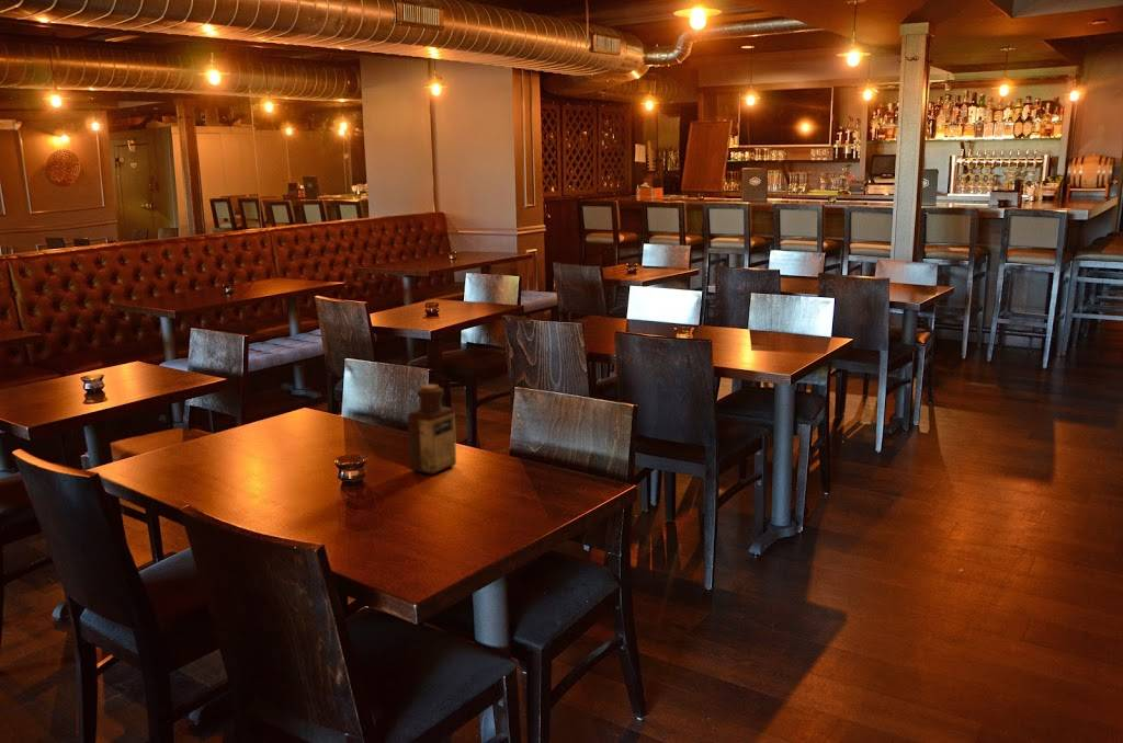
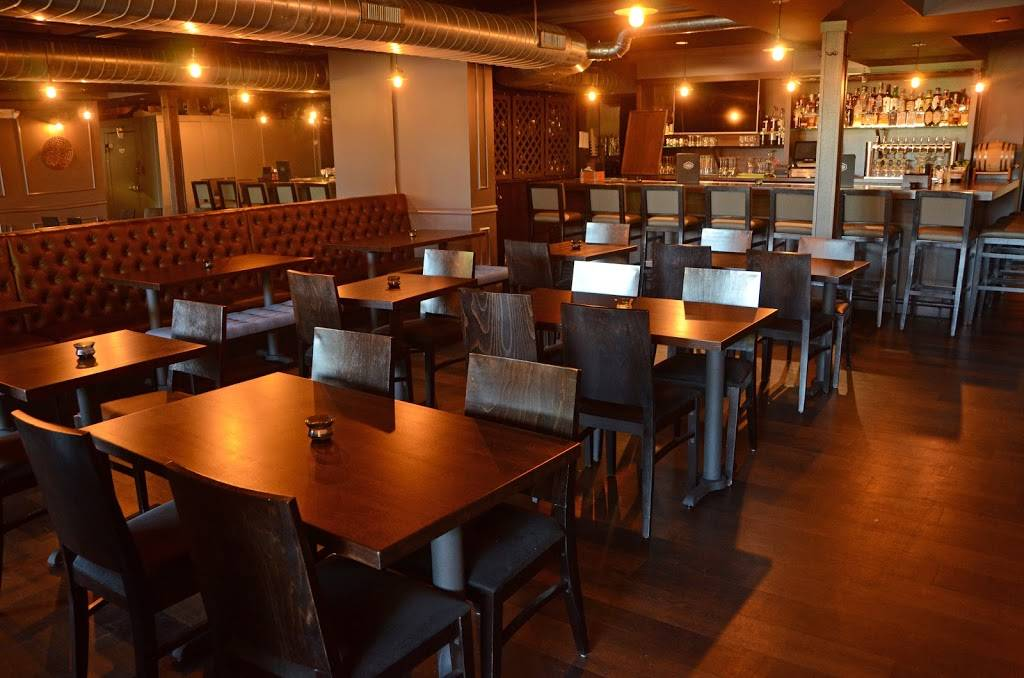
- bottle [407,384,457,476]
